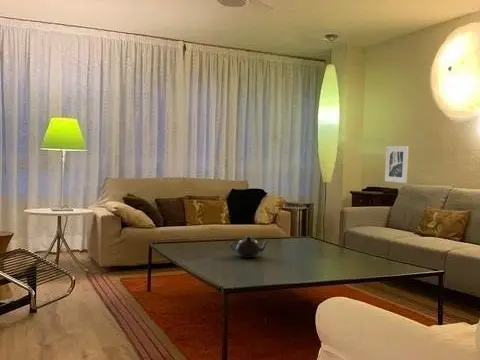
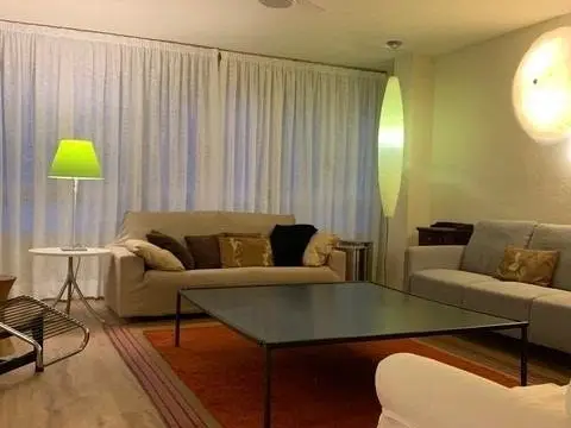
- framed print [384,145,410,184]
- teapot [229,235,269,259]
